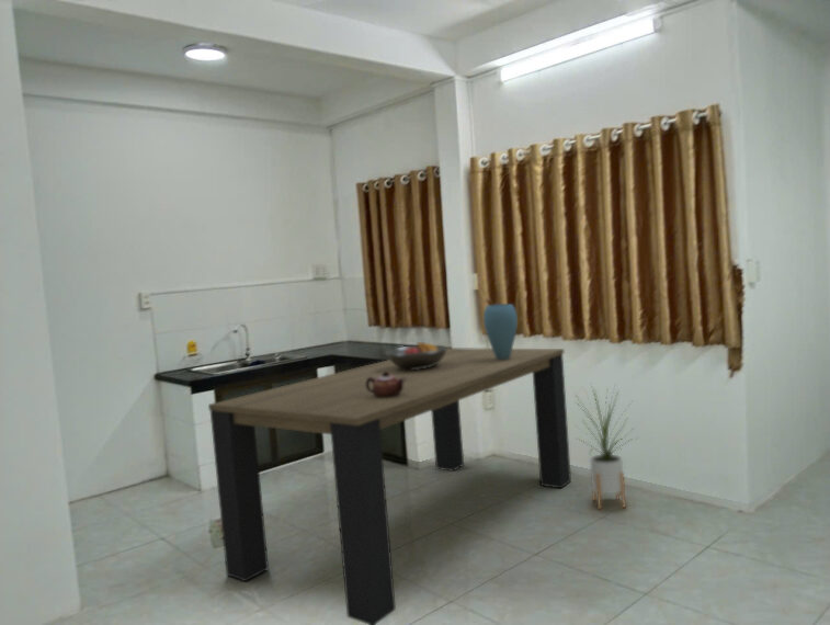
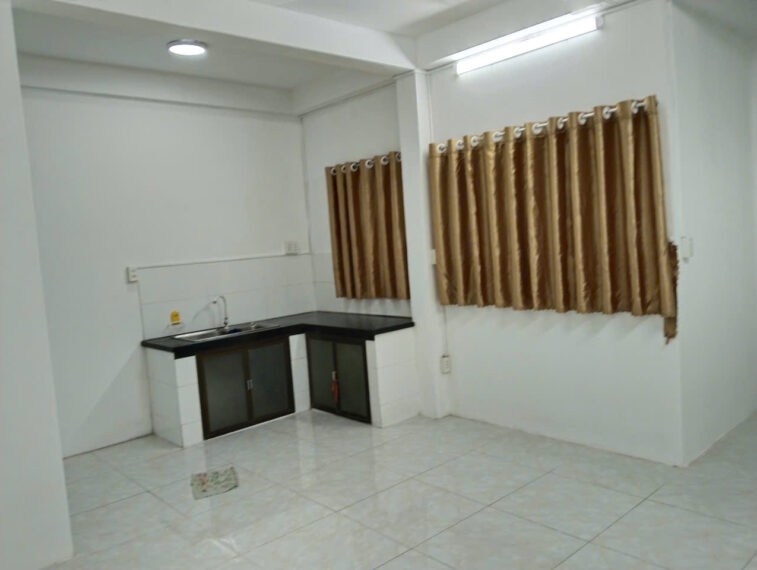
- dining table [207,346,572,625]
- vase [482,303,519,360]
- teapot [366,372,406,398]
- fruit bowl [385,341,448,370]
- house plant [573,383,639,511]
